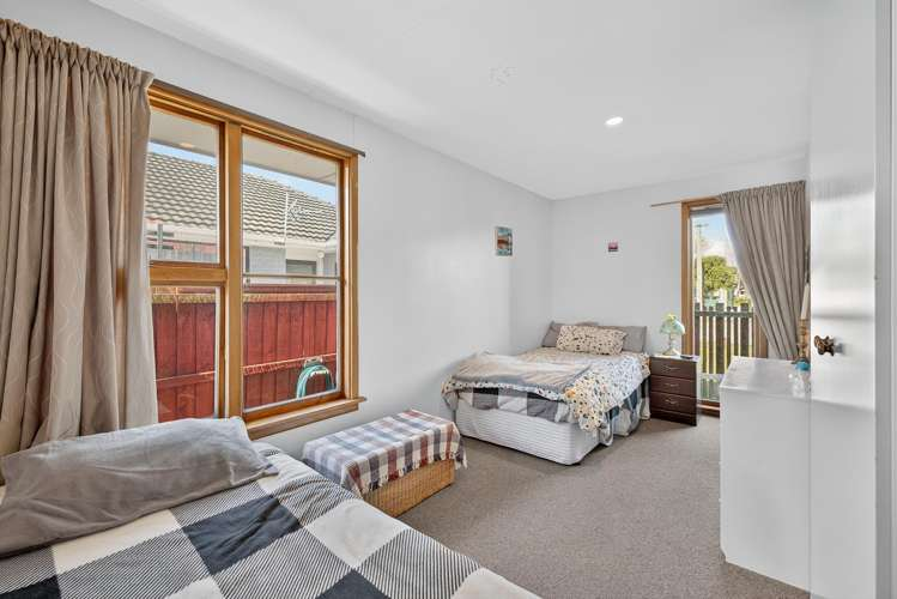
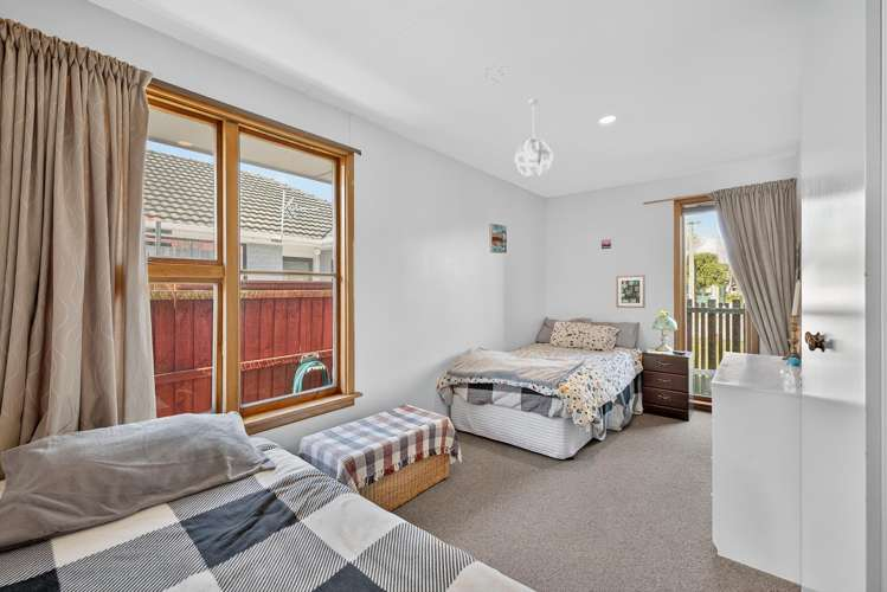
+ wall art [615,274,647,309]
+ pendant light [514,98,554,179]
